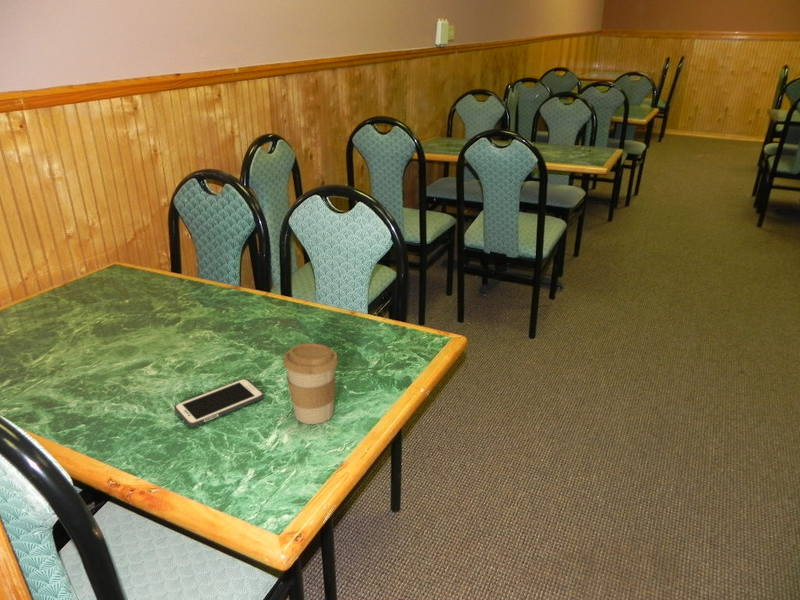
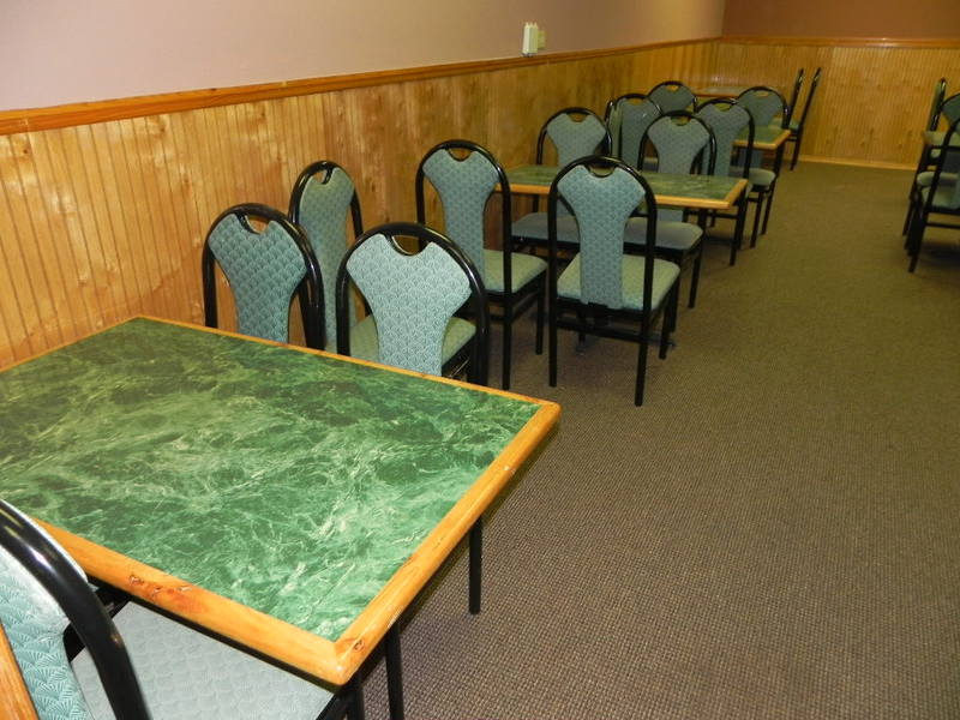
- cell phone [173,378,265,428]
- coffee cup [282,342,339,425]
